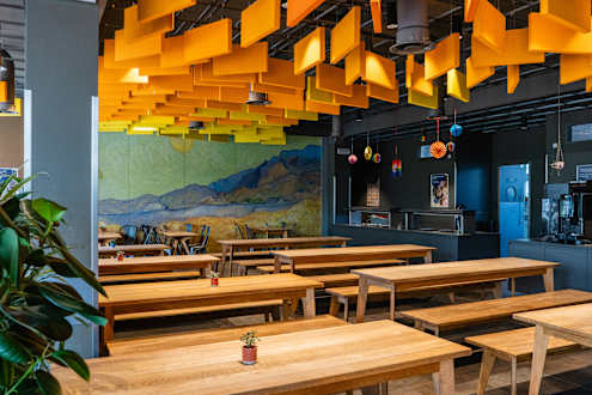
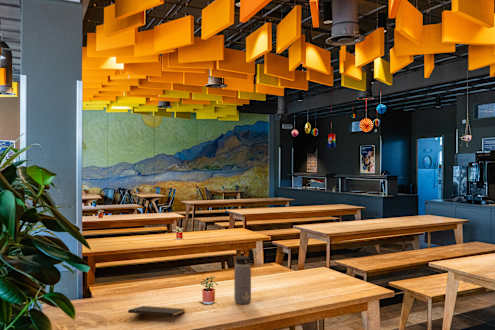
+ water bottle [233,249,253,305]
+ notepad [127,305,186,324]
